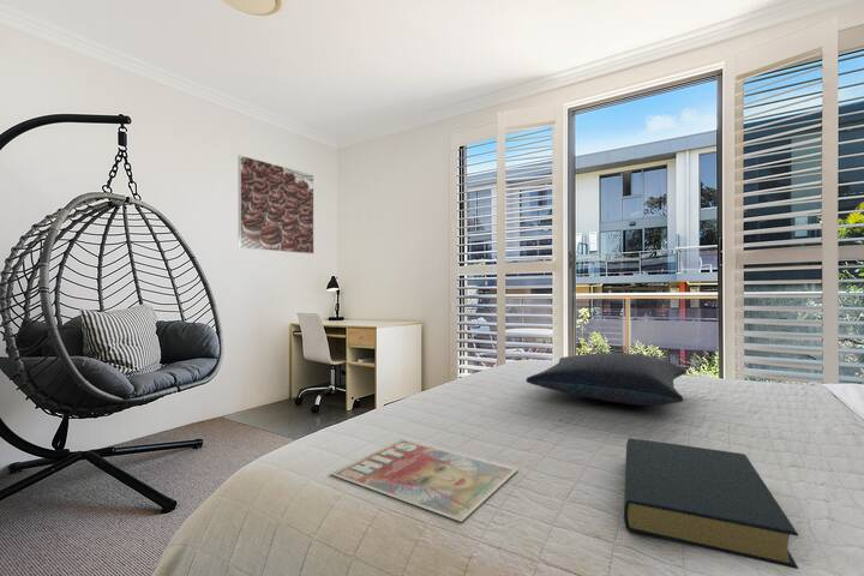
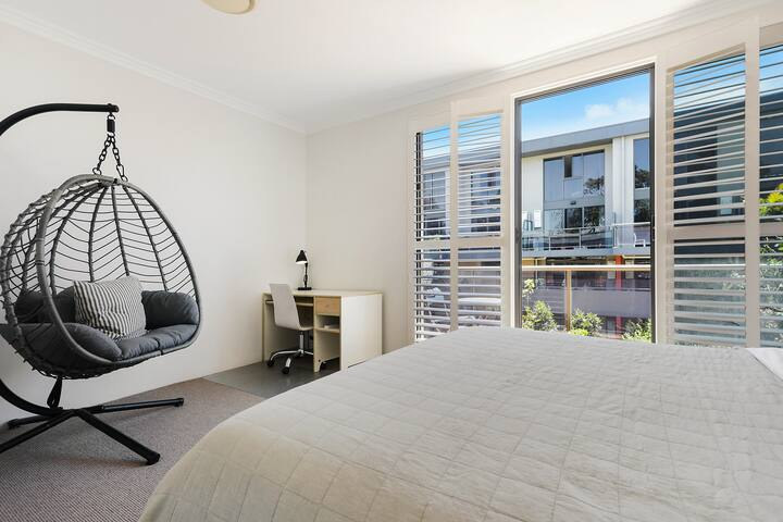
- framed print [236,154,314,254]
- hardback book [623,437,799,570]
- pillow [524,352,688,407]
- magazine [330,438,520,523]
